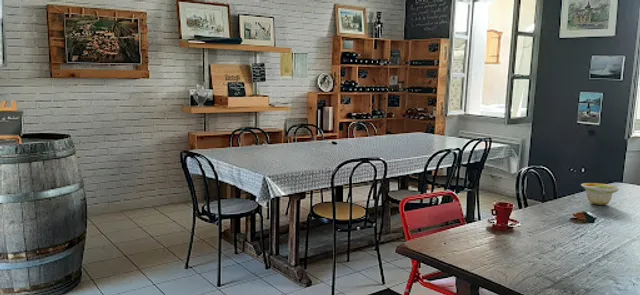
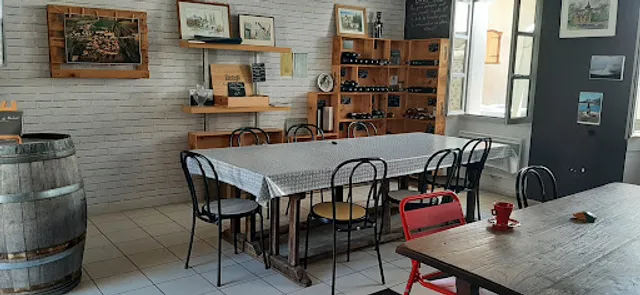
- bowl [580,182,620,206]
